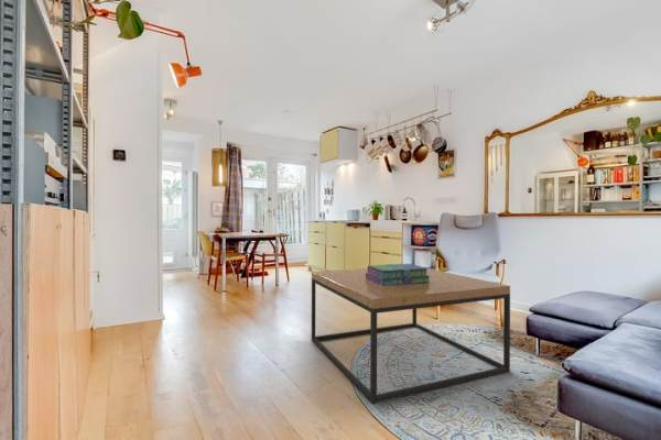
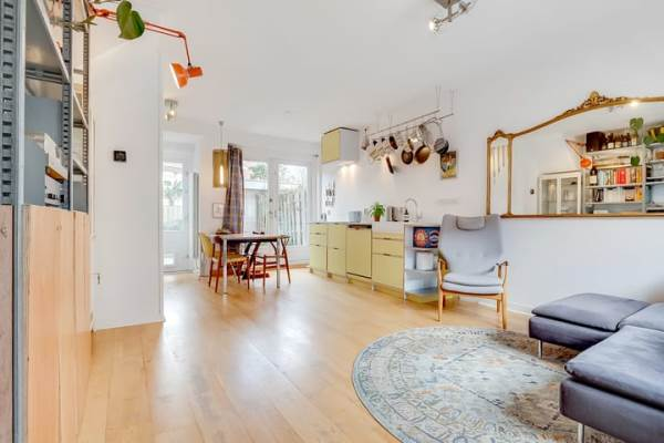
- coffee table [311,267,511,405]
- stack of books [366,263,430,285]
